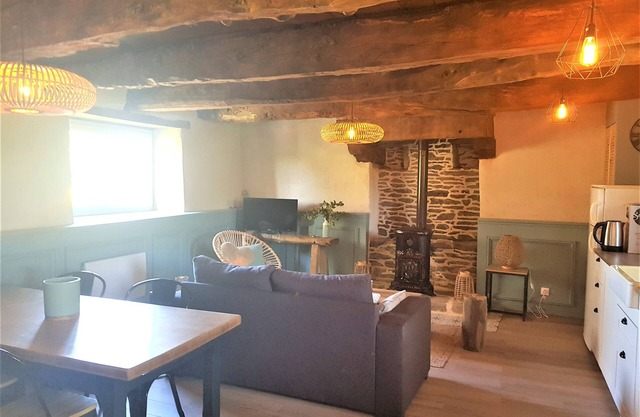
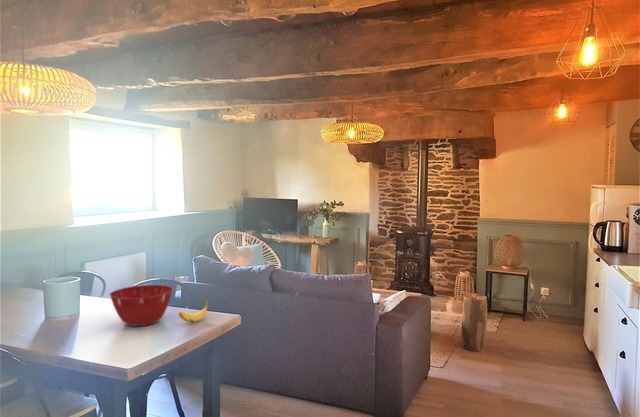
+ banana [178,300,209,323]
+ mixing bowl [109,284,174,327]
